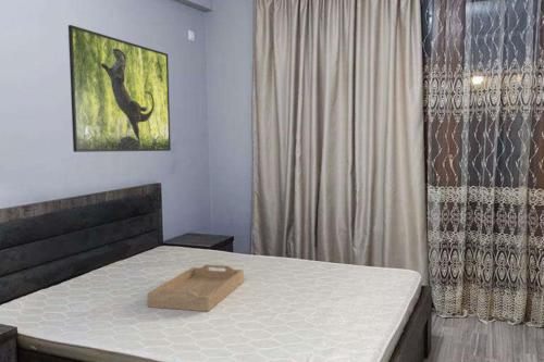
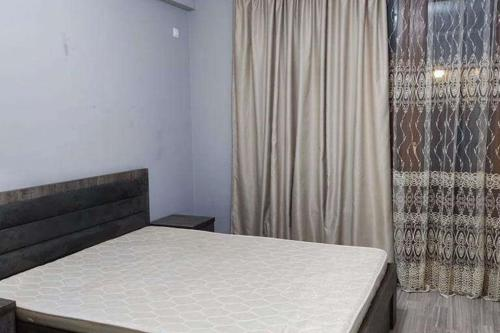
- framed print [67,24,172,153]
- serving tray [146,263,245,313]
